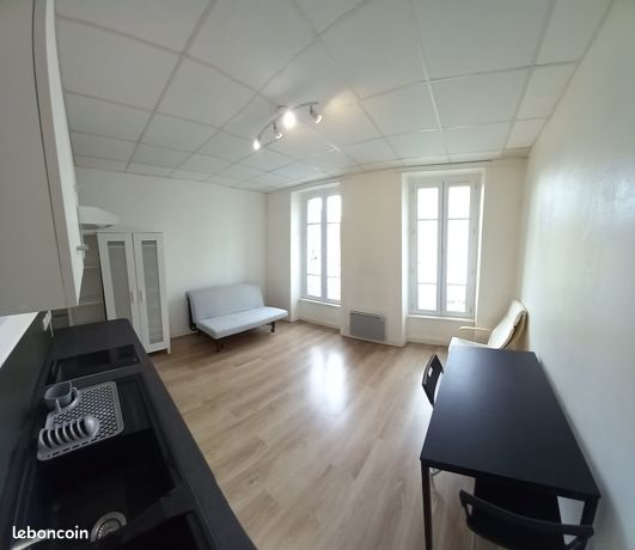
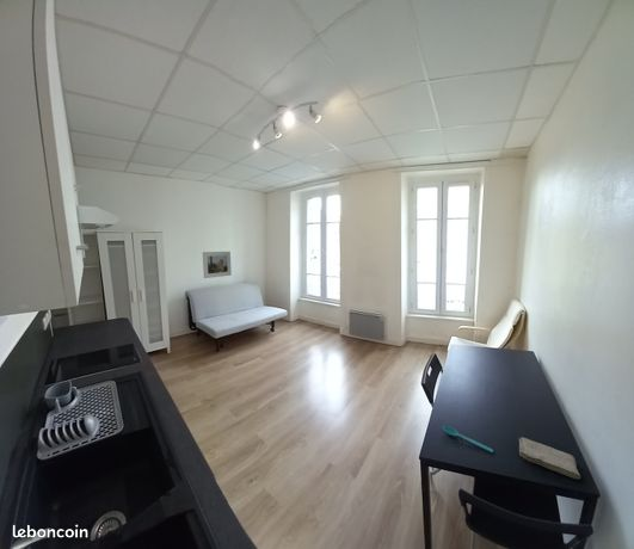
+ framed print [202,251,233,279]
+ washcloth [518,437,581,480]
+ spoon [442,425,494,454]
